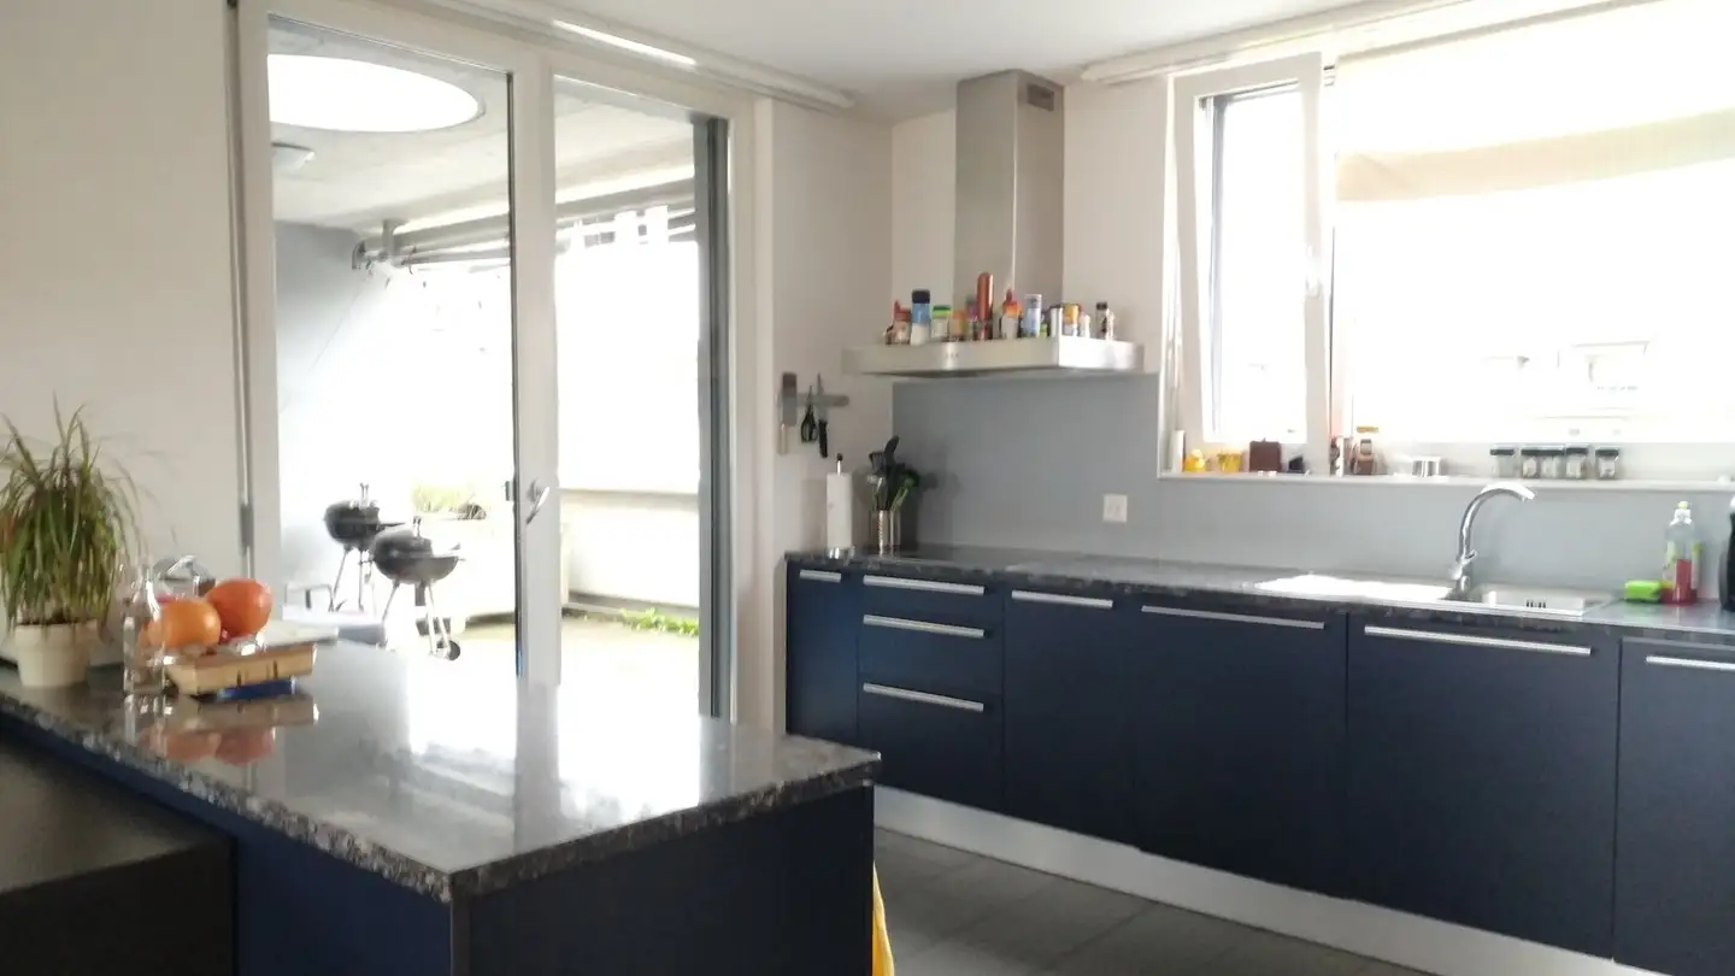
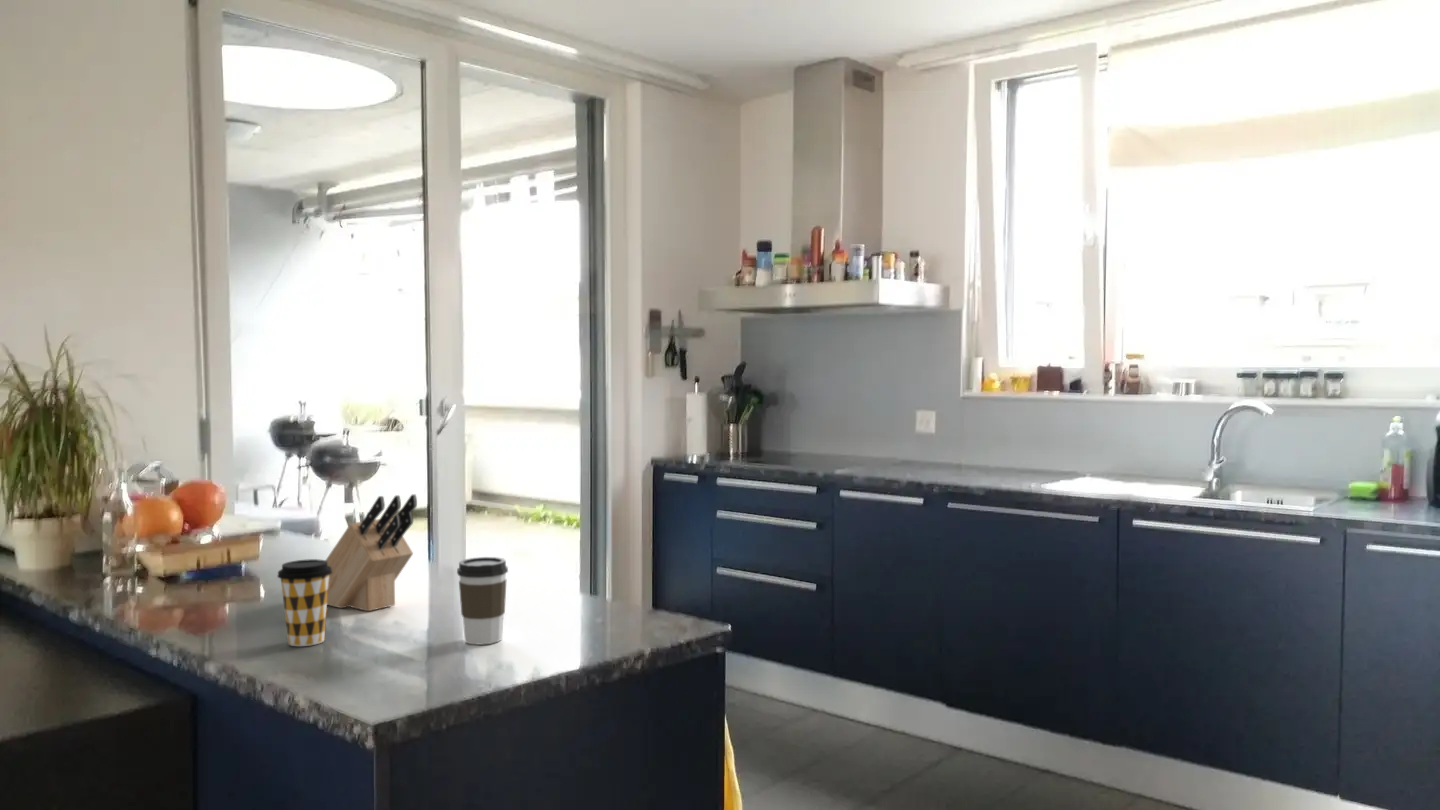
+ knife block [325,493,418,612]
+ coffee cup [456,556,509,646]
+ coffee cup [276,558,332,647]
